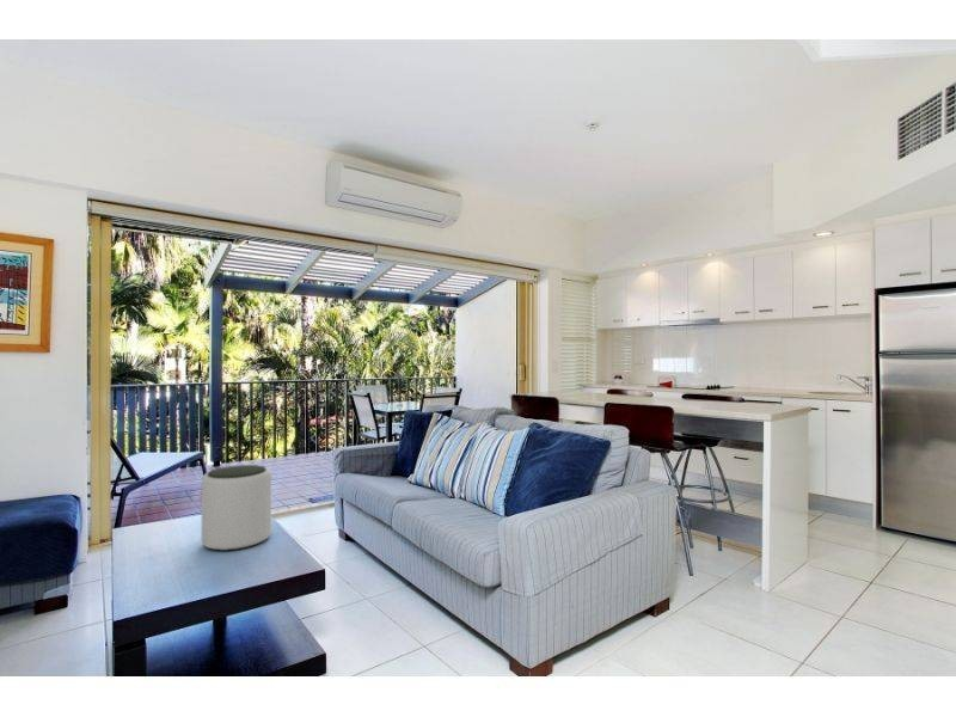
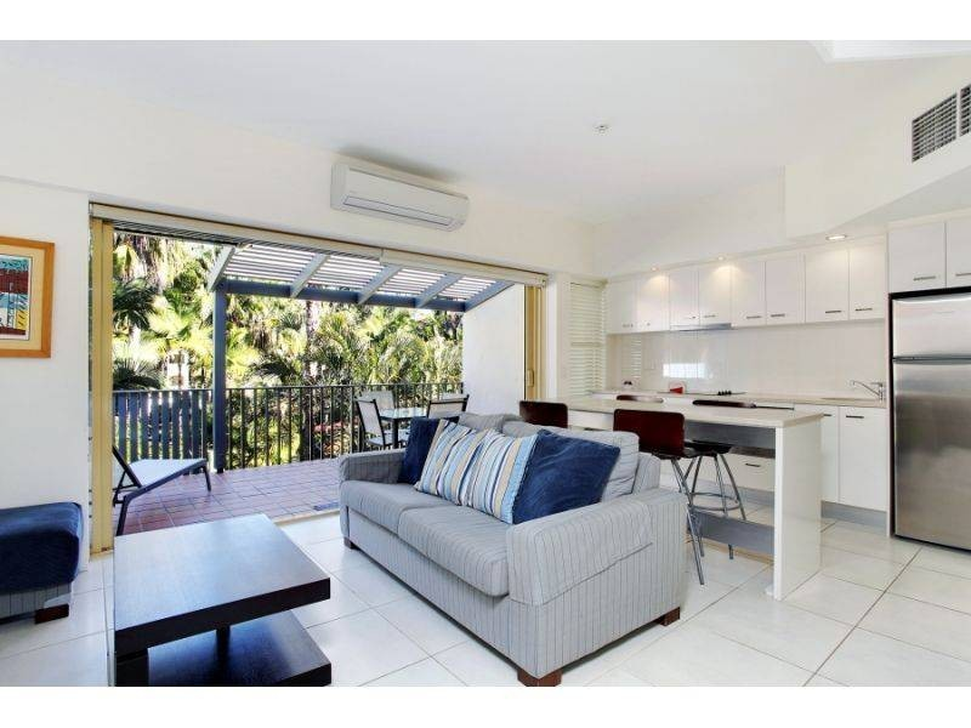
- plant pot [201,464,272,552]
